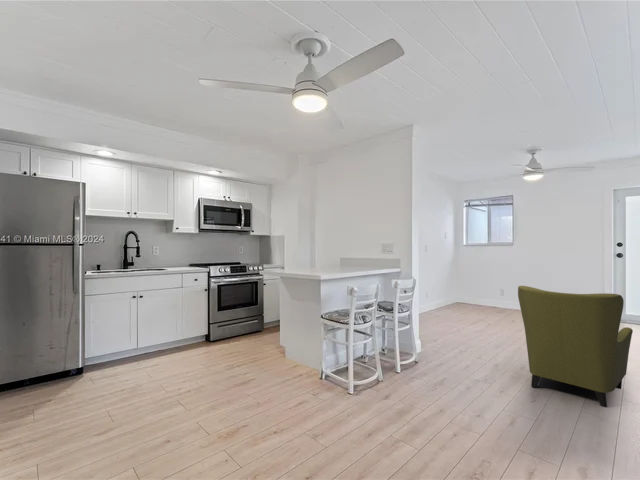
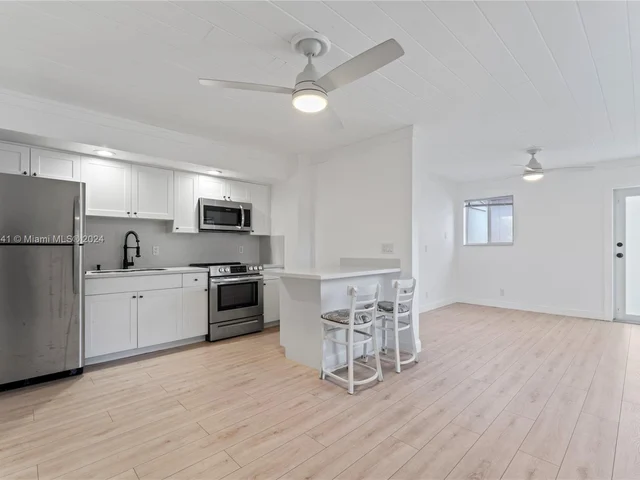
- armchair [517,285,634,408]
